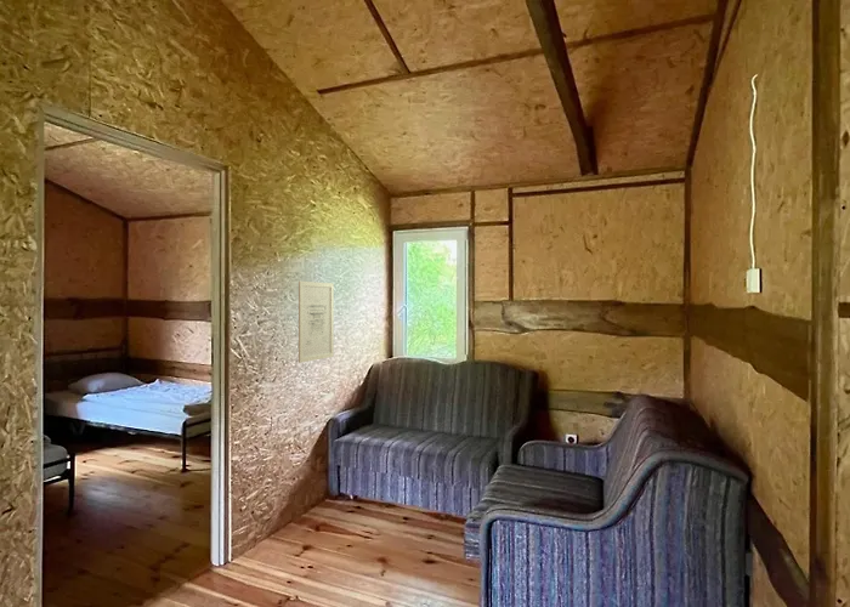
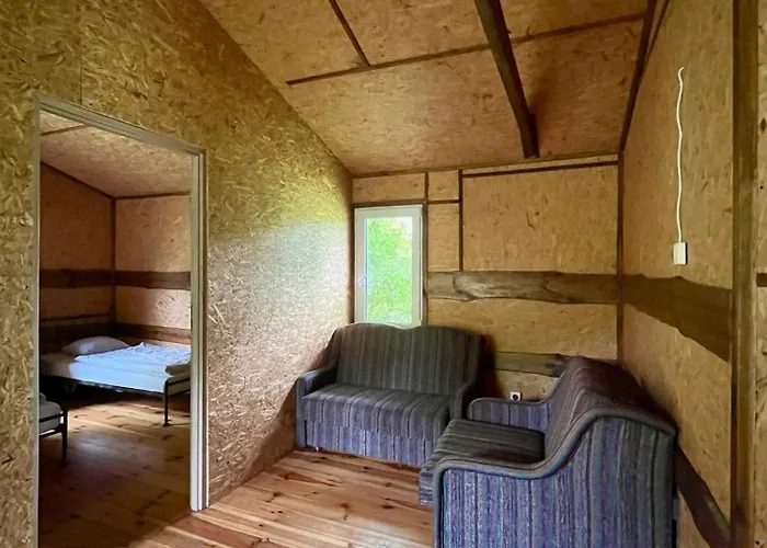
- wall art [298,280,335,364]
